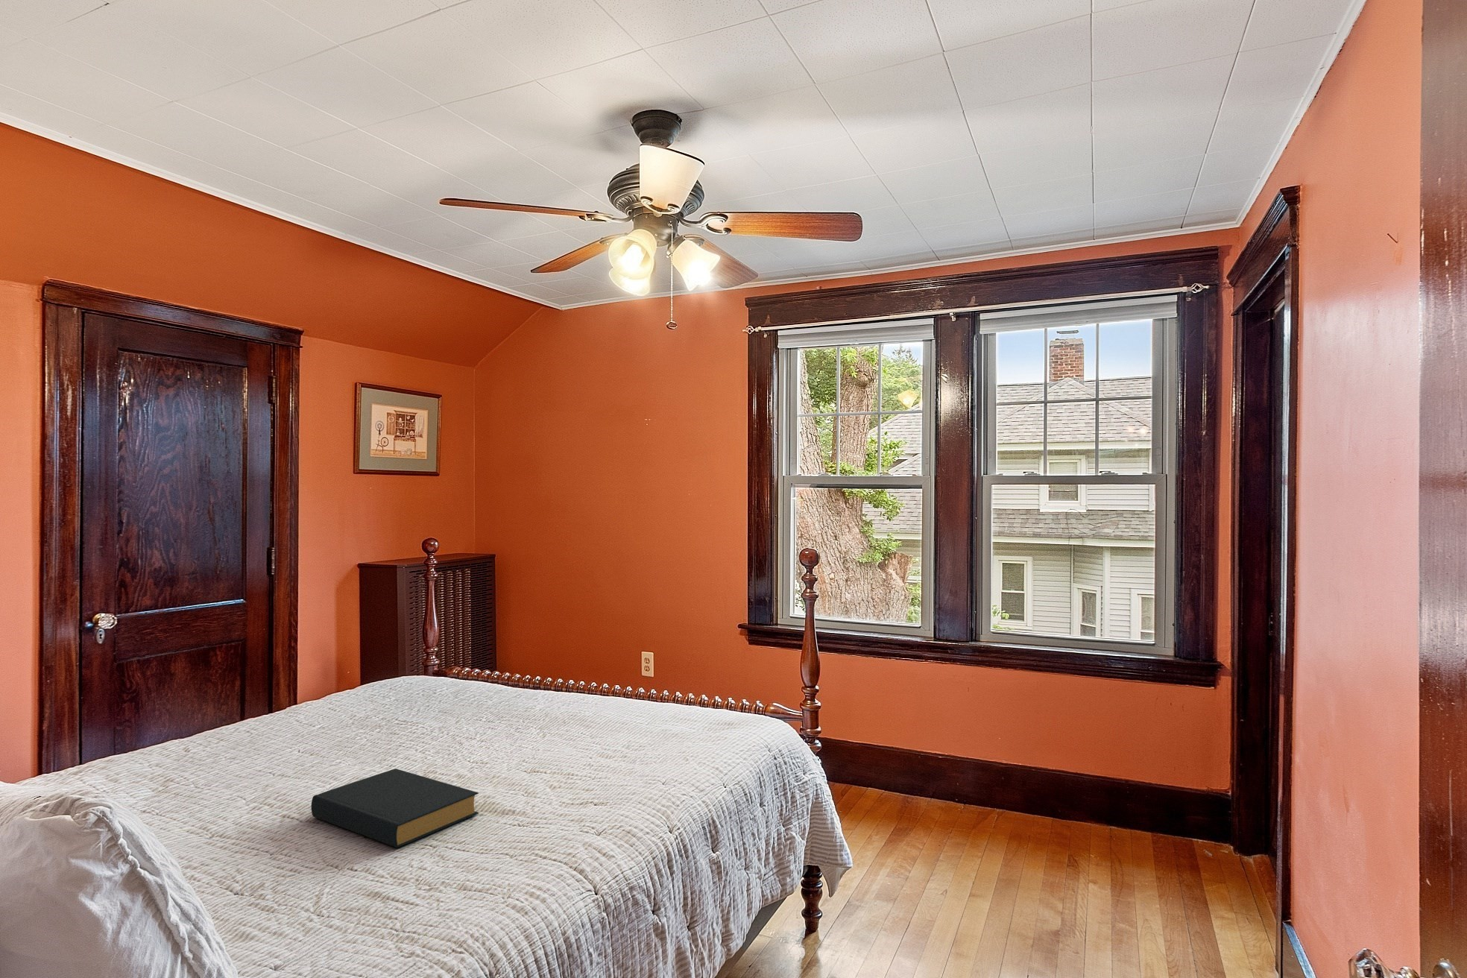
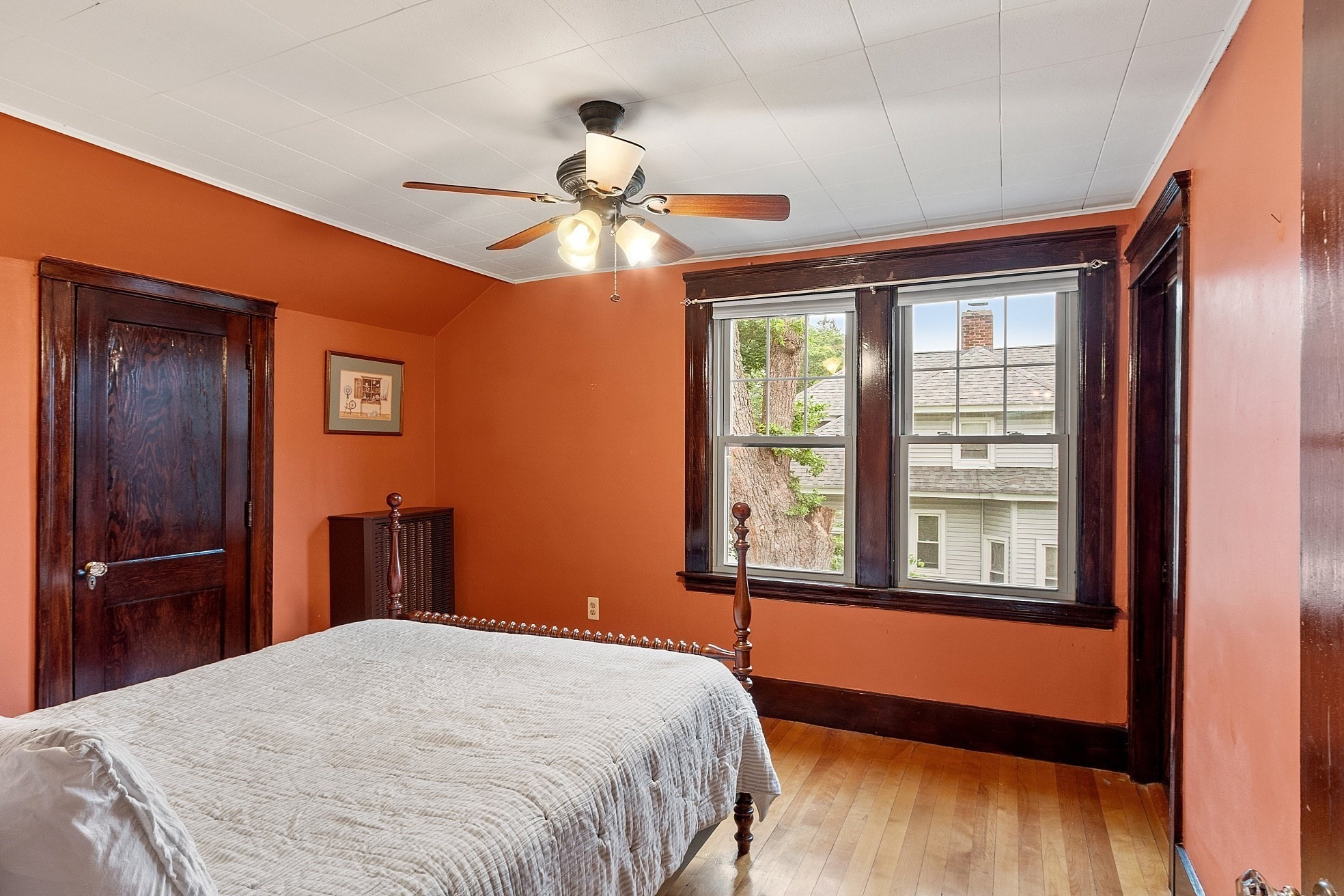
- hardback book [311,767,479,848]
